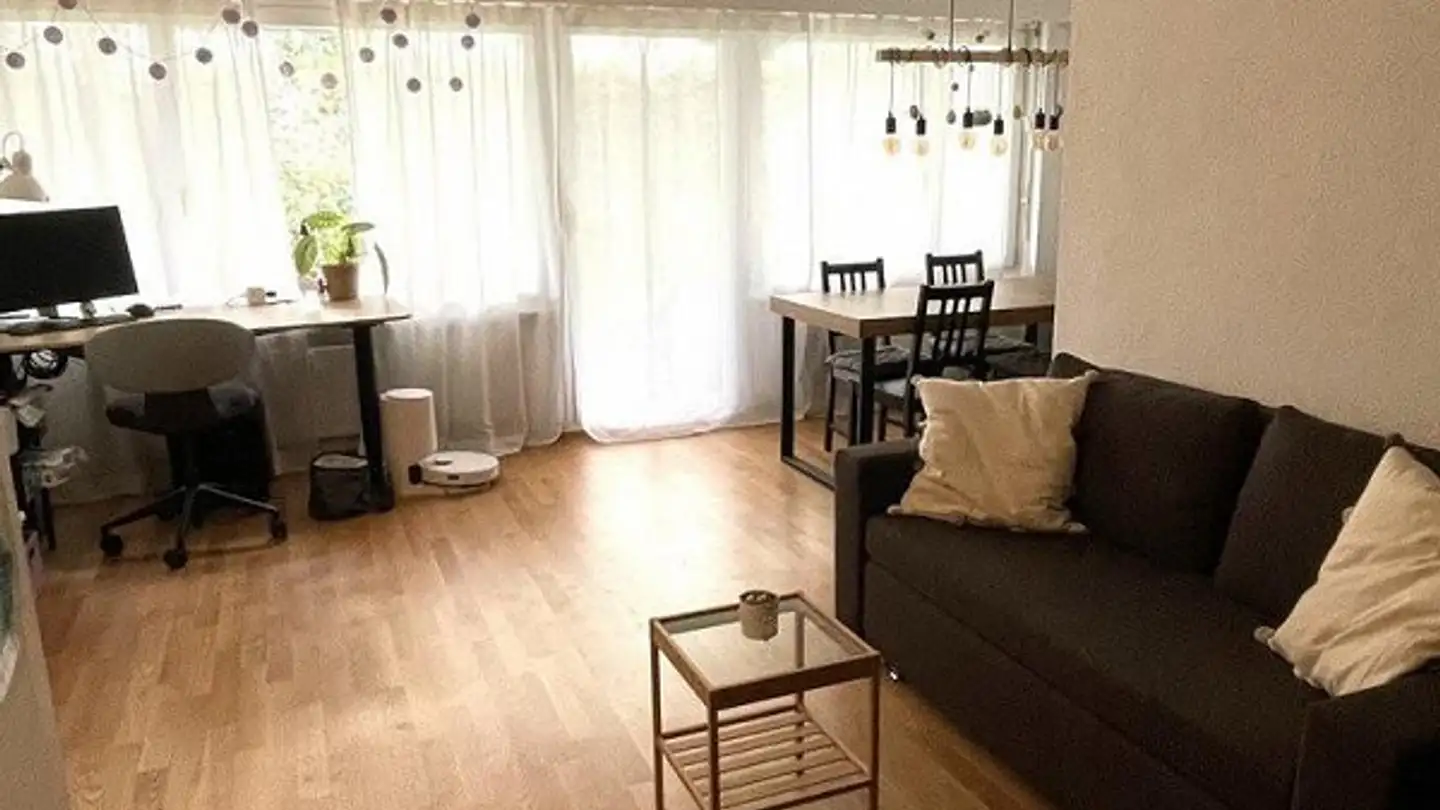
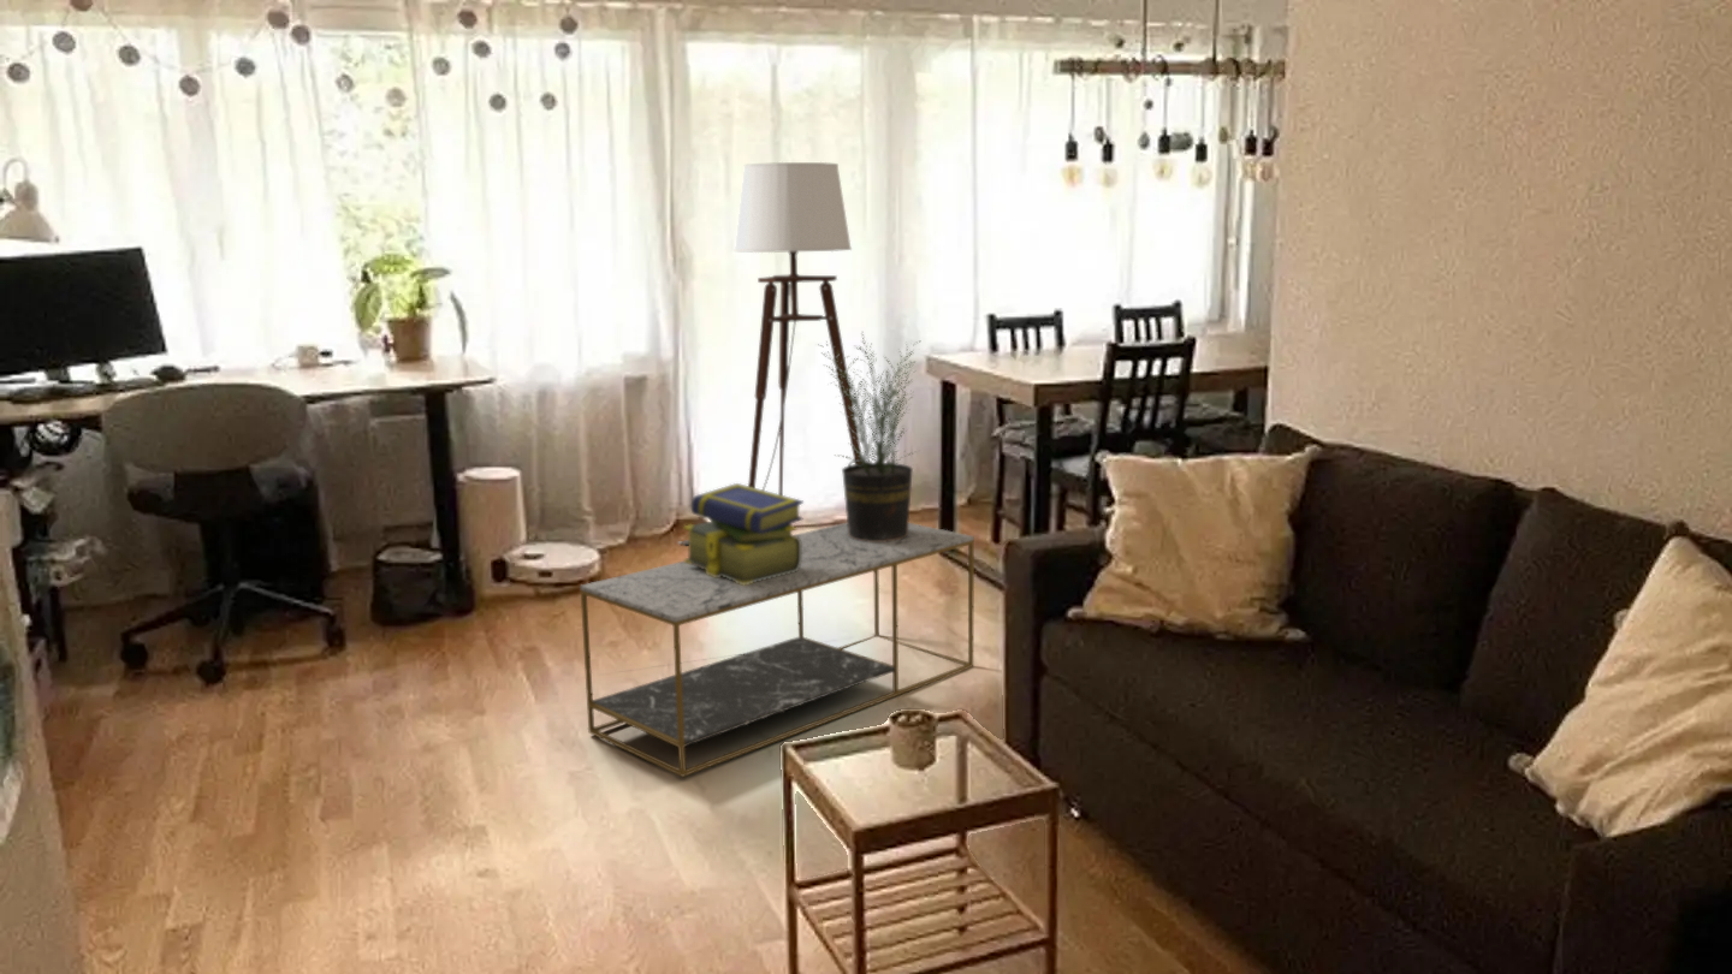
+ floor lamp [677,161,862,546]
+ stack of books [683,482,805,586]
+ coffee table [579,522,975,778]
+ potted plant [814,332,920,542]
